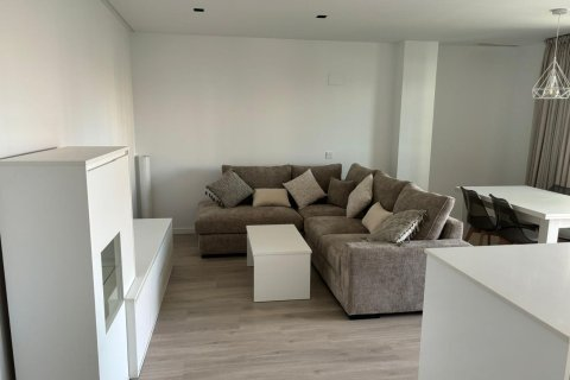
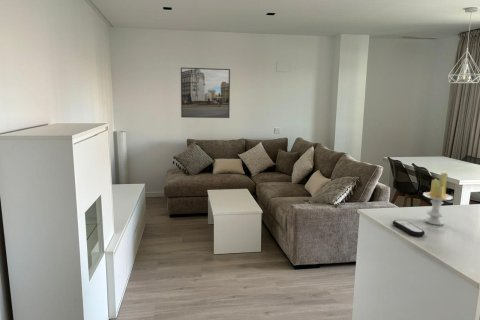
+ remote control [392,219,426,237]
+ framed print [180,66,231,119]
+ candle [422,171,454,226]
